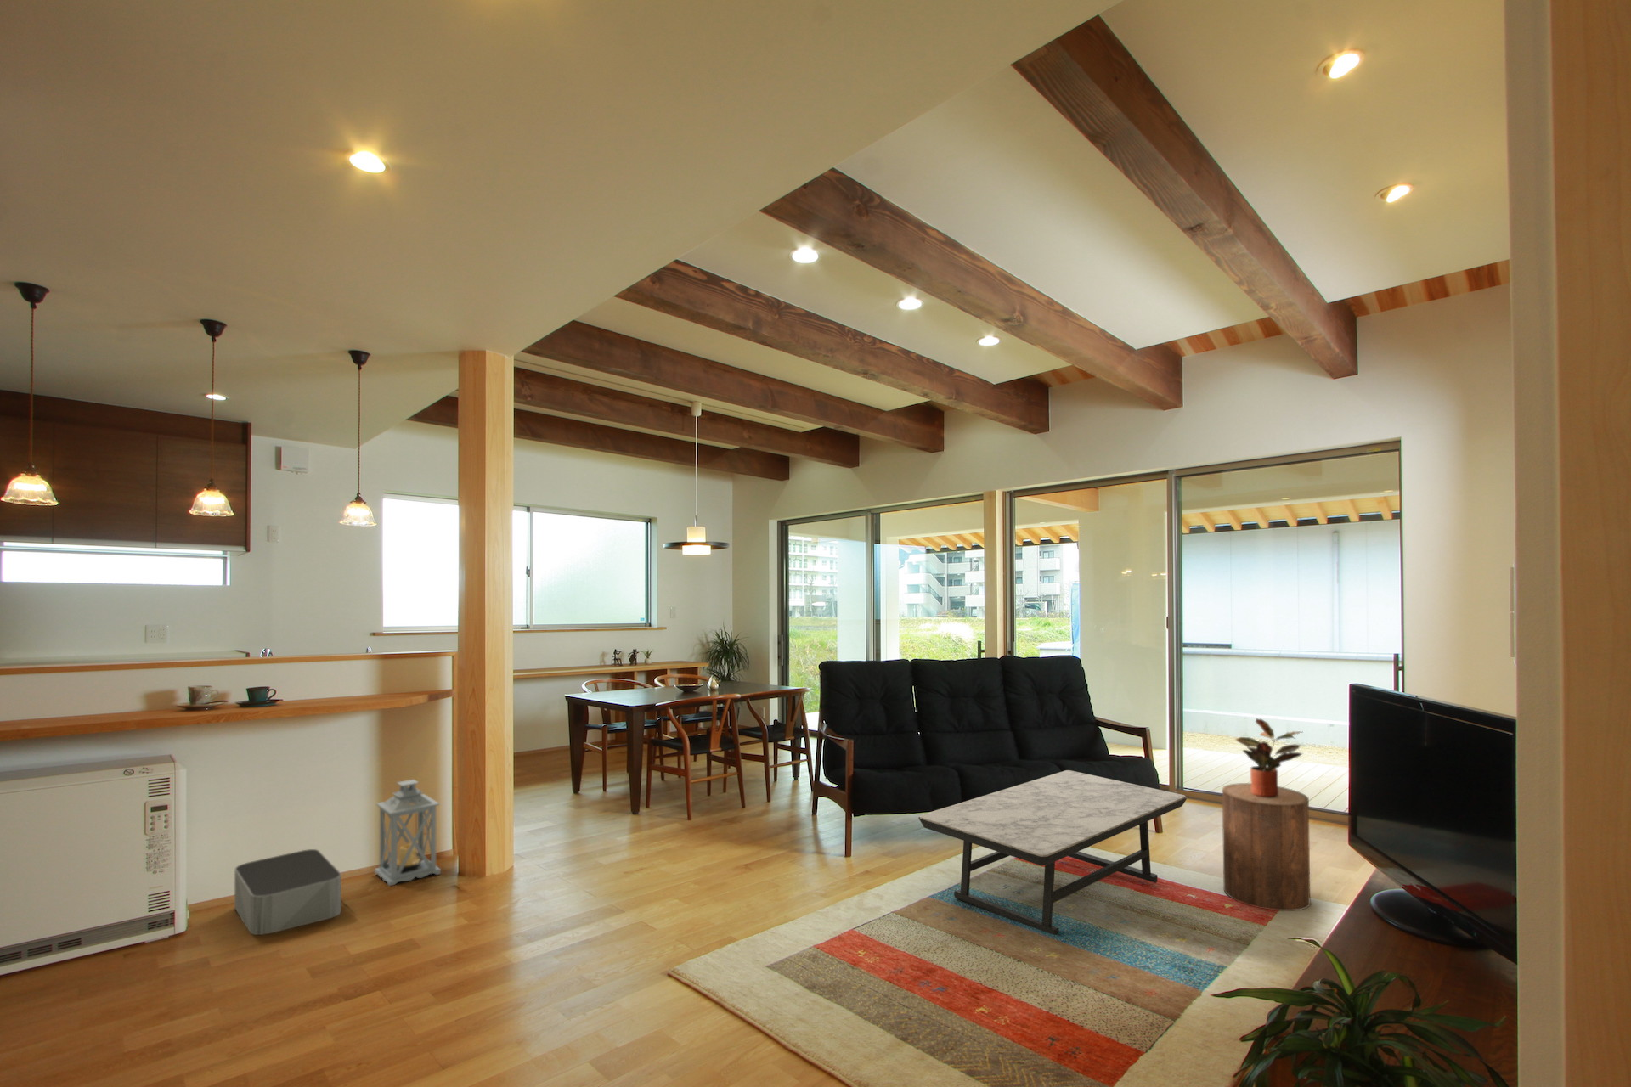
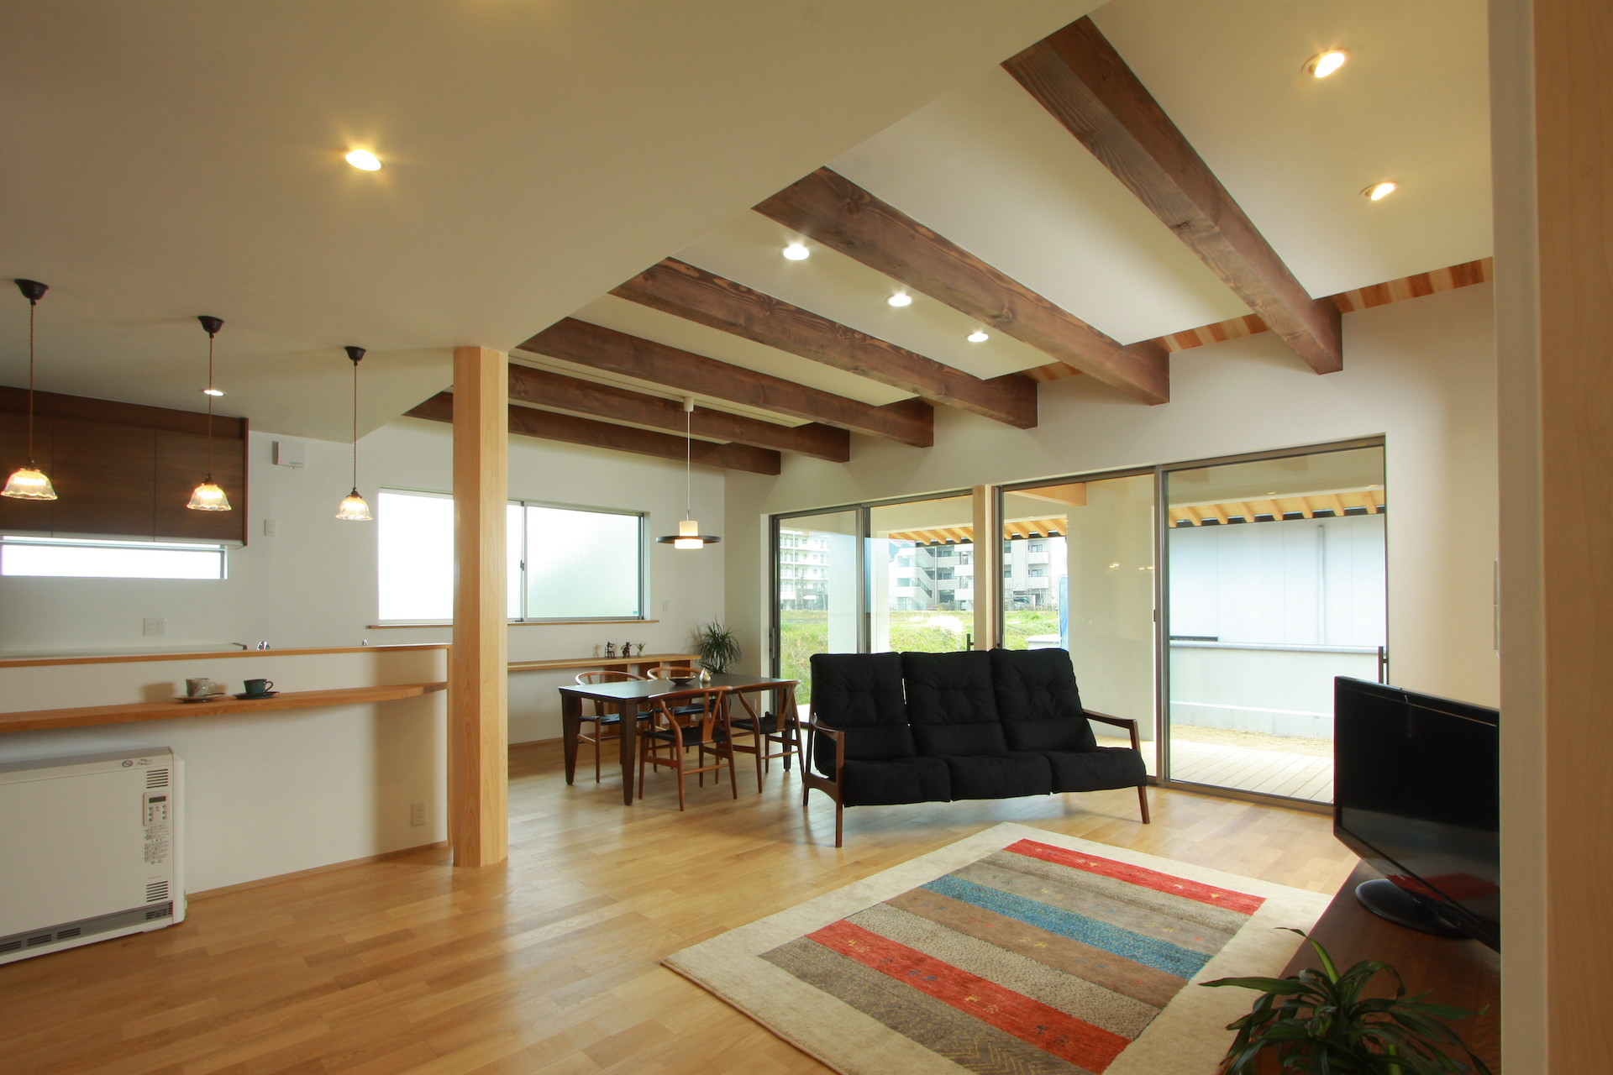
- lantern [374,779,442,887]
- coffee table [917,769,1188,935]
- potted plant [1234,717,1305,797]
- stool [1222,782,1312,912]
- storage bin [234,848,342,935]
